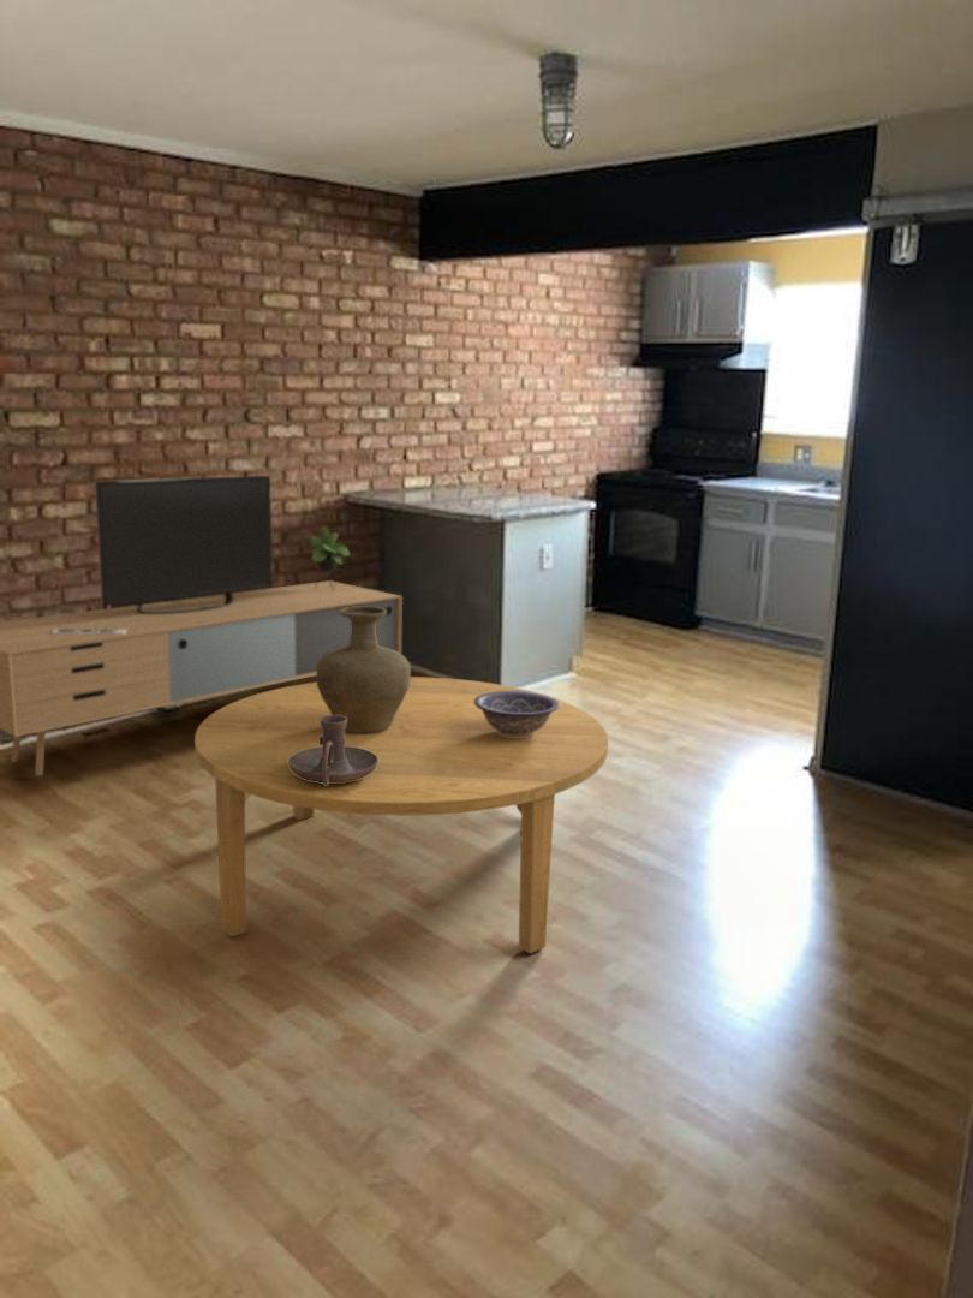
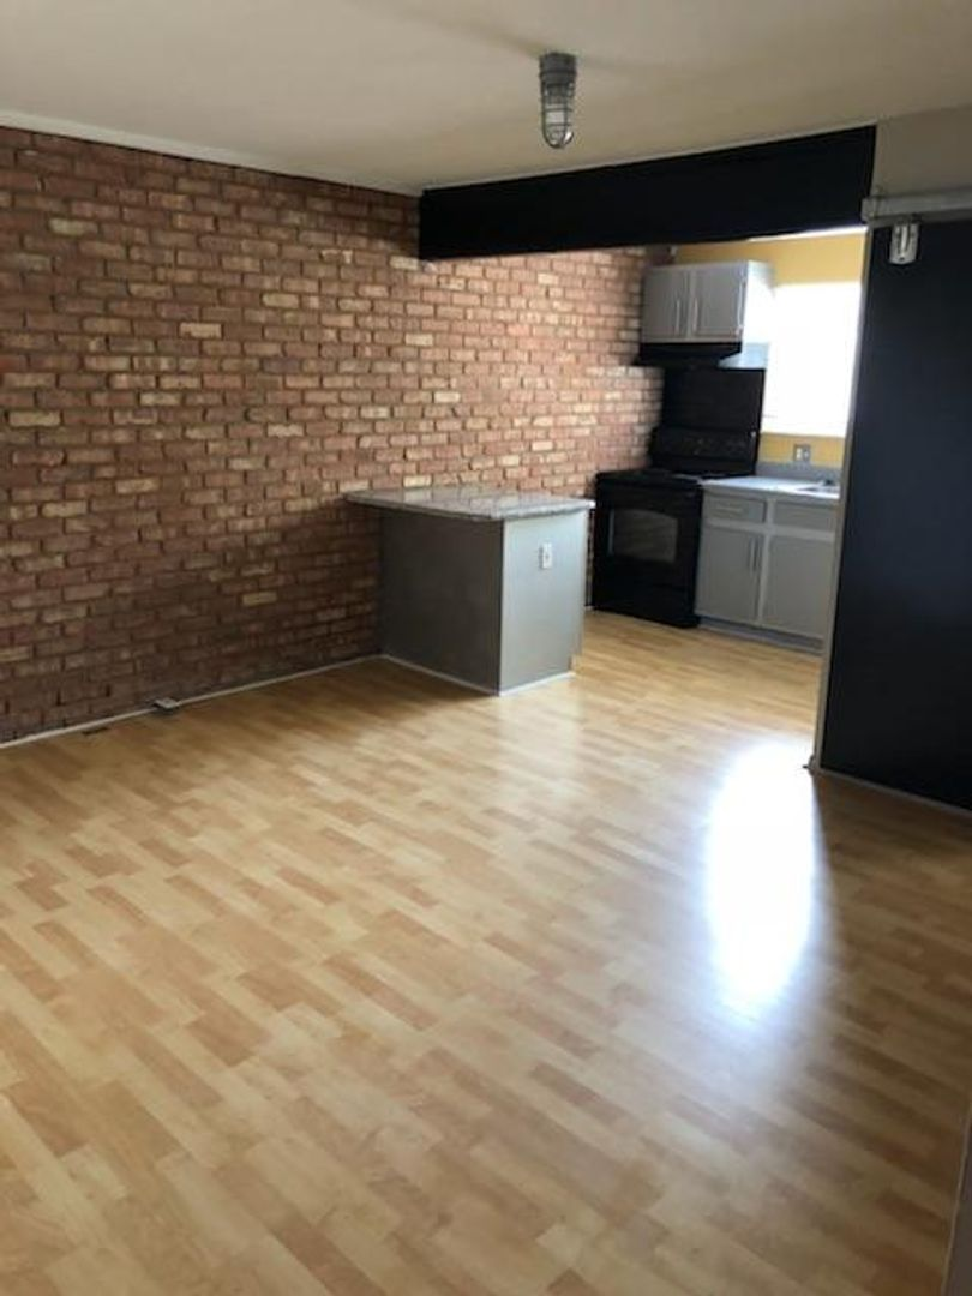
- decorative bowl [474,691,560,738]
- media console [0,475,404,778]
- vase [315,606,412,732]
- dining table [193,675,609,954]
- candle holder [288,715,378,785]
